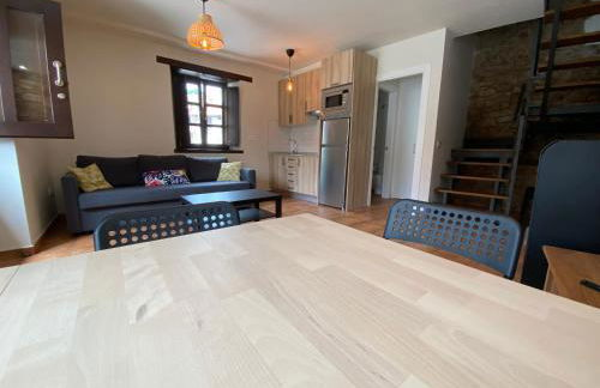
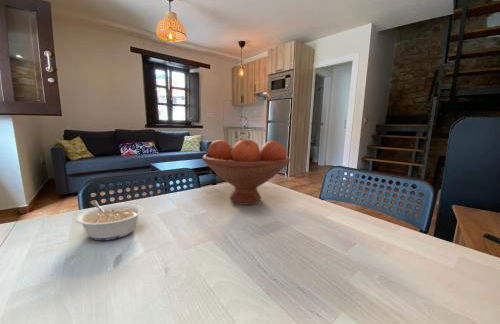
+ fruit bowl [201,138,291,206]
+ legume [74,199,144,241]
